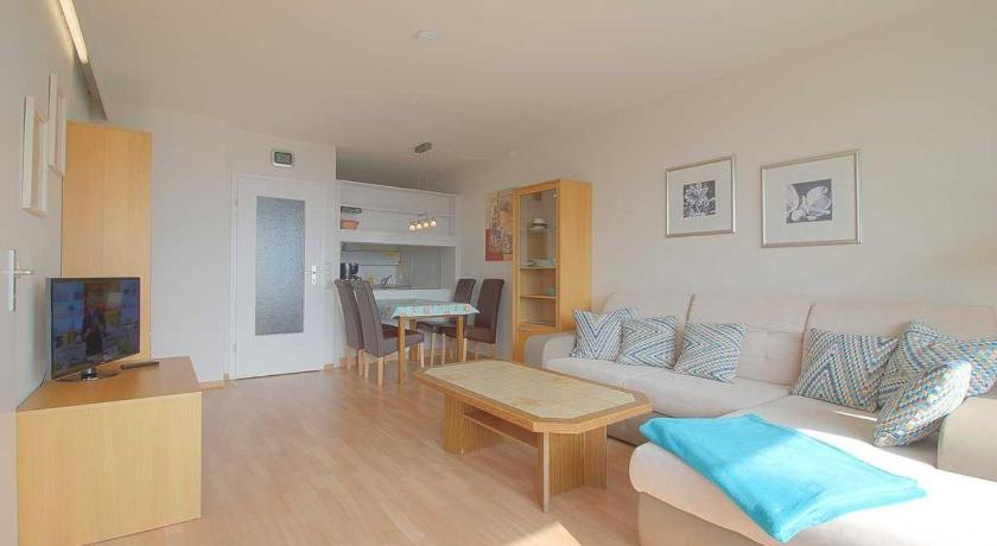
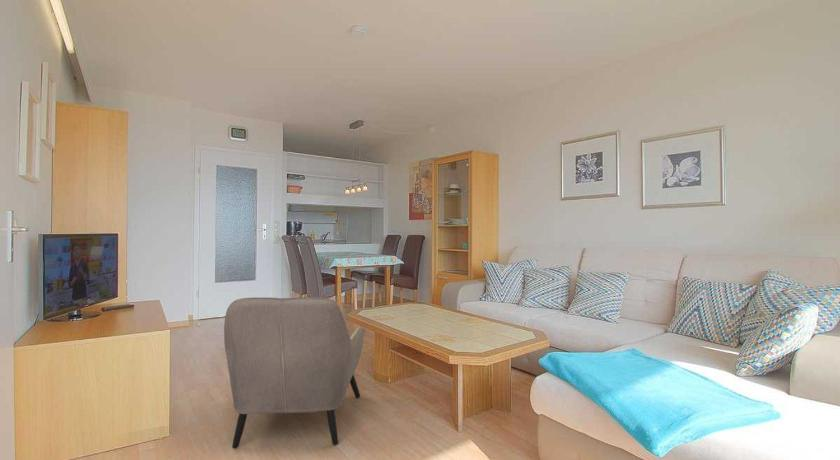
+ armchair [223,296,366,449]
